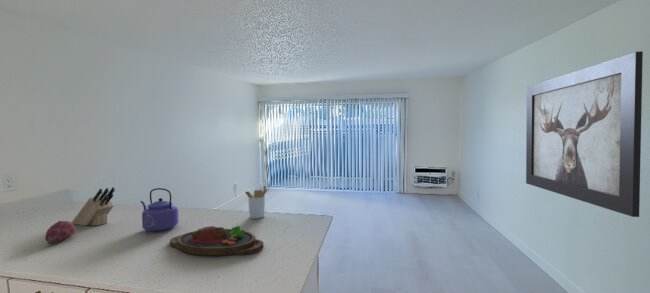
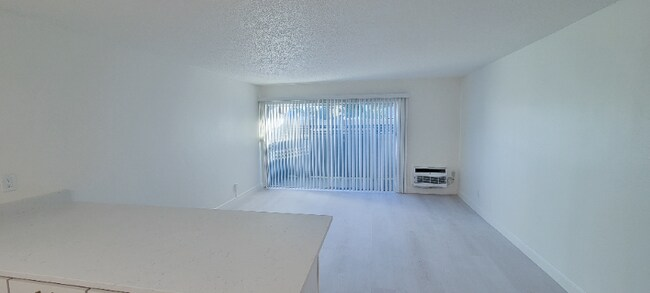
- knife block [71,186,116,226]
- fruit [44,220,77,245]
- utensil holder [244,184,268,220]
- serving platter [169,225,264,256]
- kettle [140,187,180,233]
- wall art [525,50,644,218]
